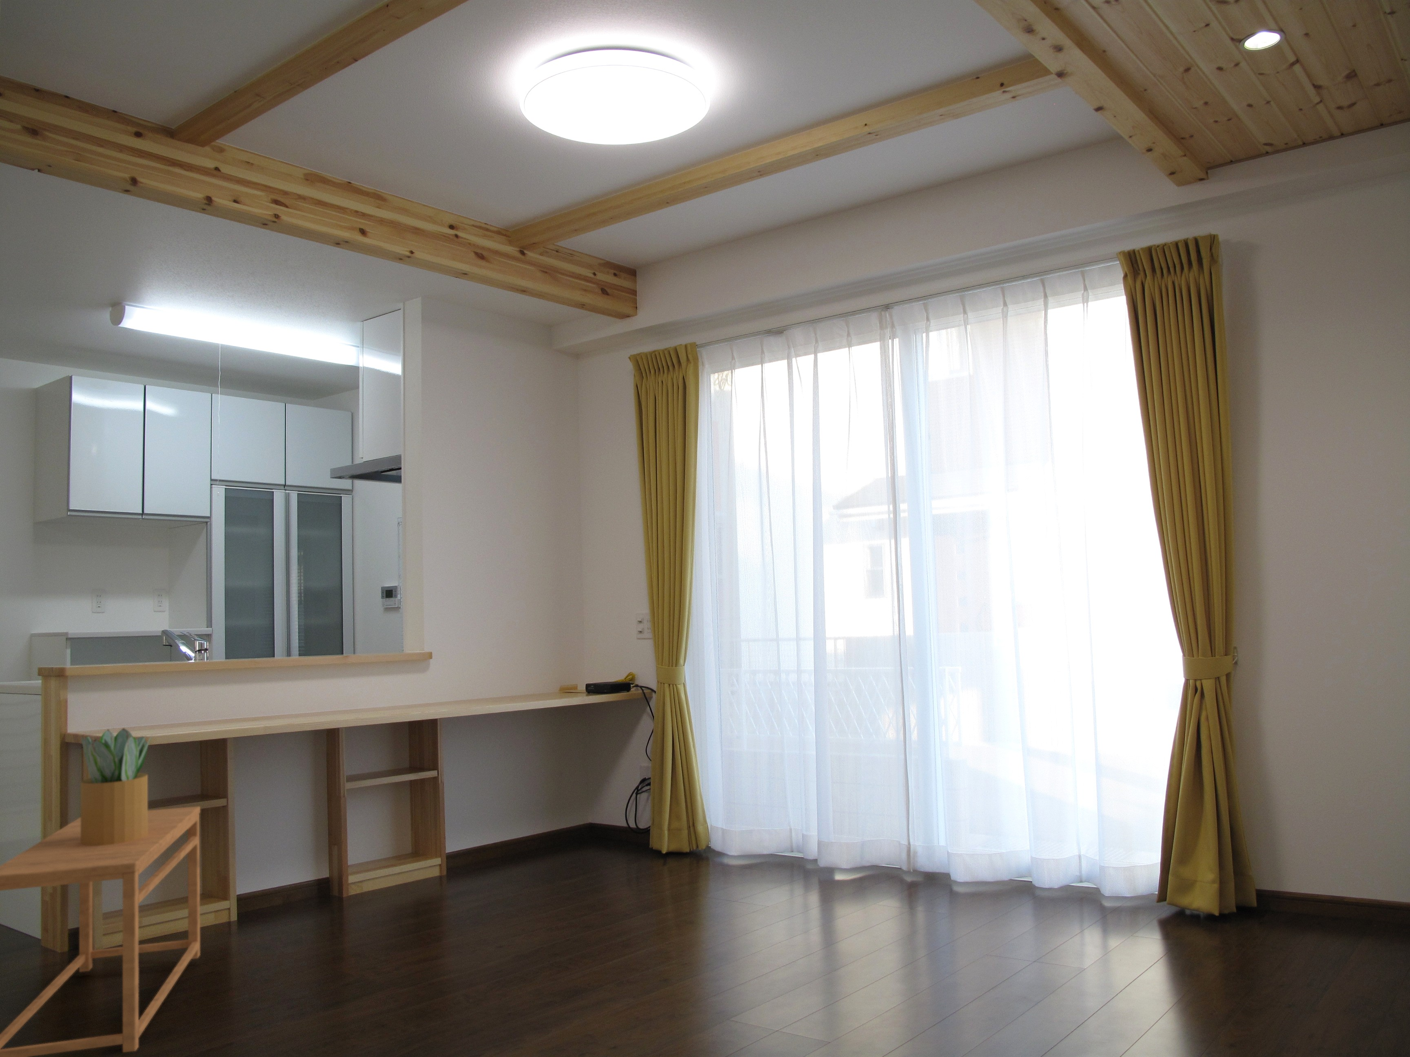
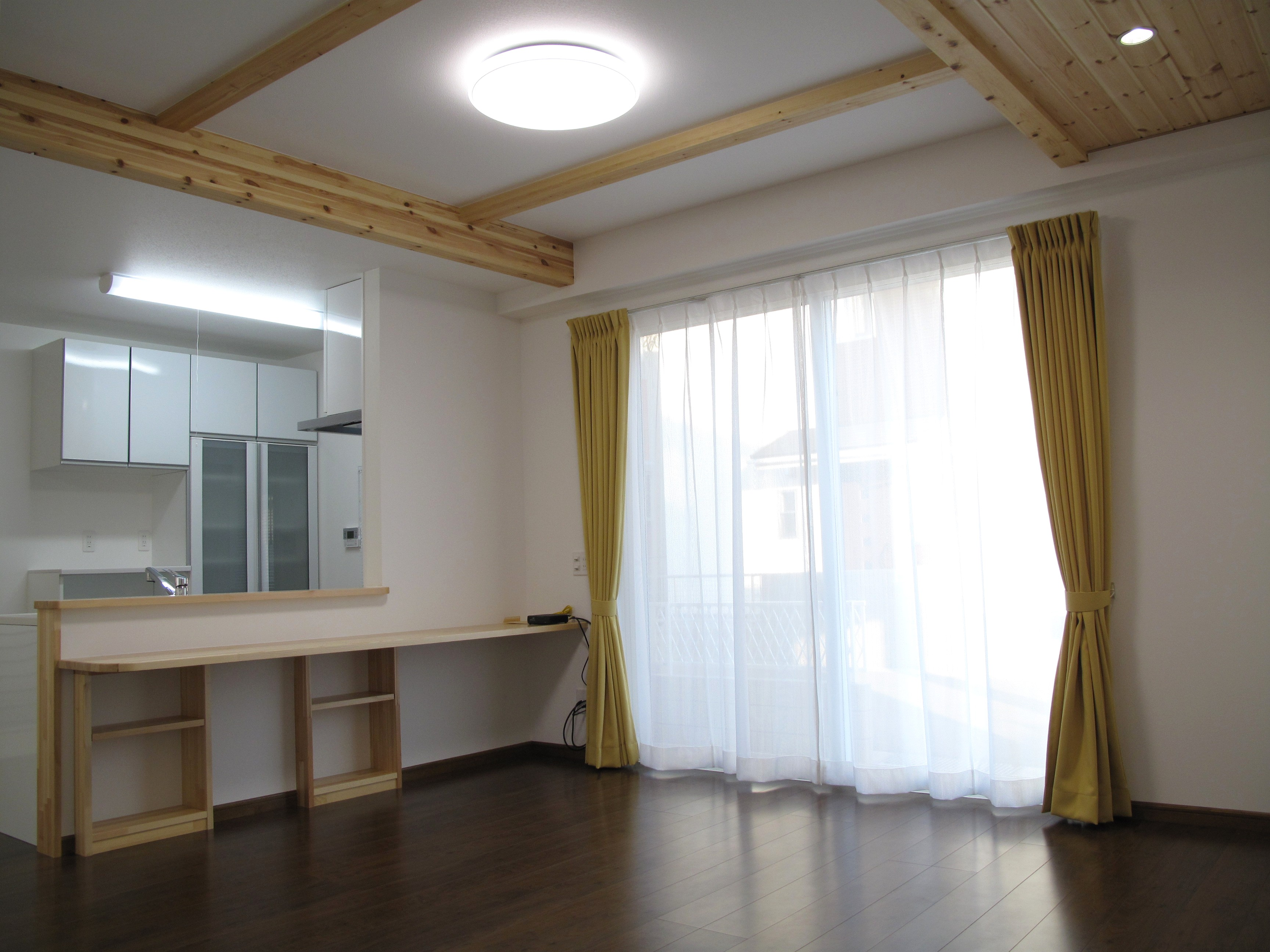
- potted plant [80,728,153,846]
- side table [0,806,201,1057]
